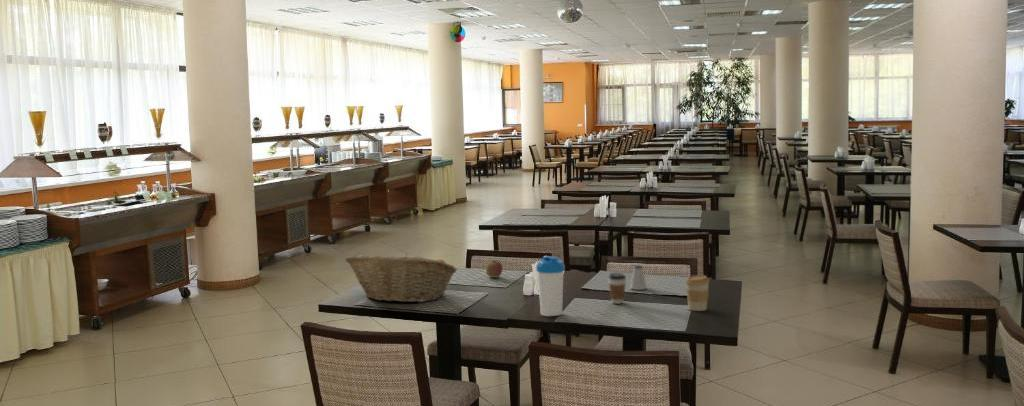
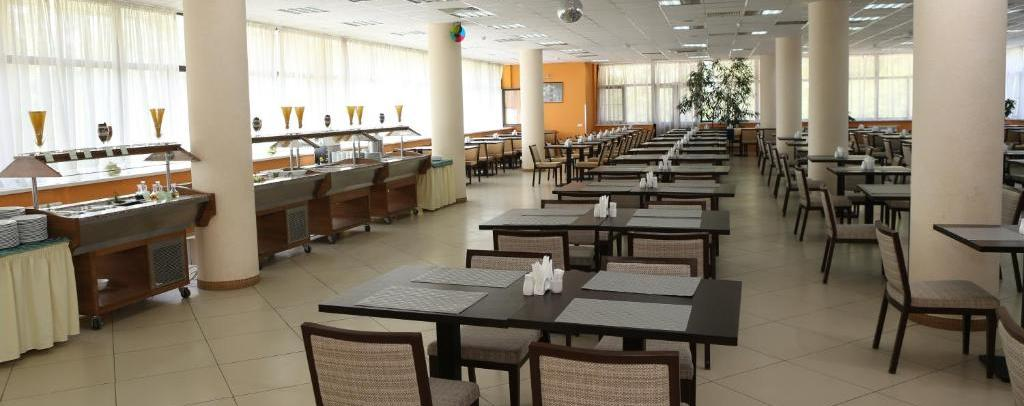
- apple [485,259,504,279]
- water bottle [535,255,566,317]
- saltshaker [629,264,648,291]
- coffee cup [607,272,627,305]
- coffee cup [684,274,711,312]
- fruit basket [344,252,458,303]
